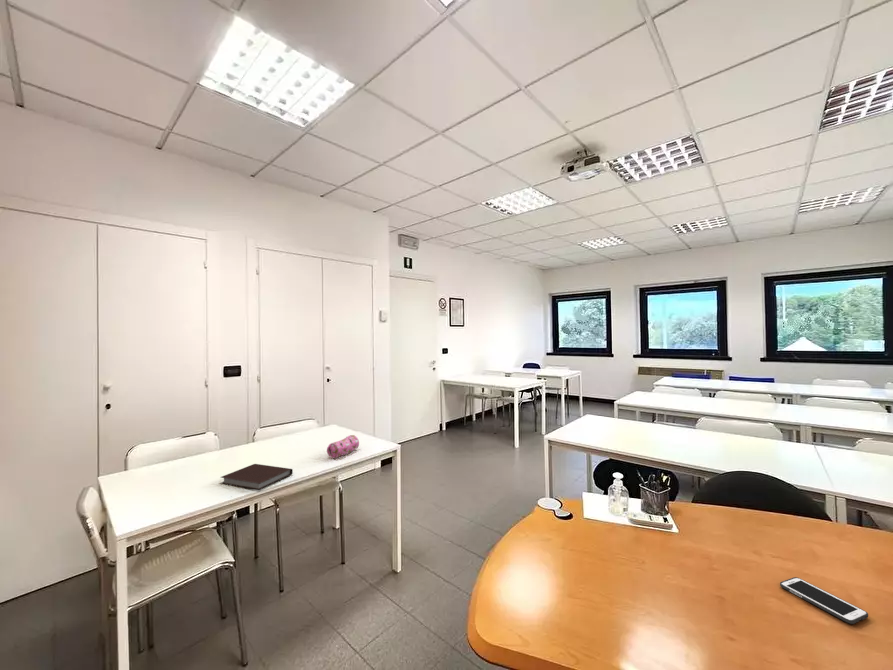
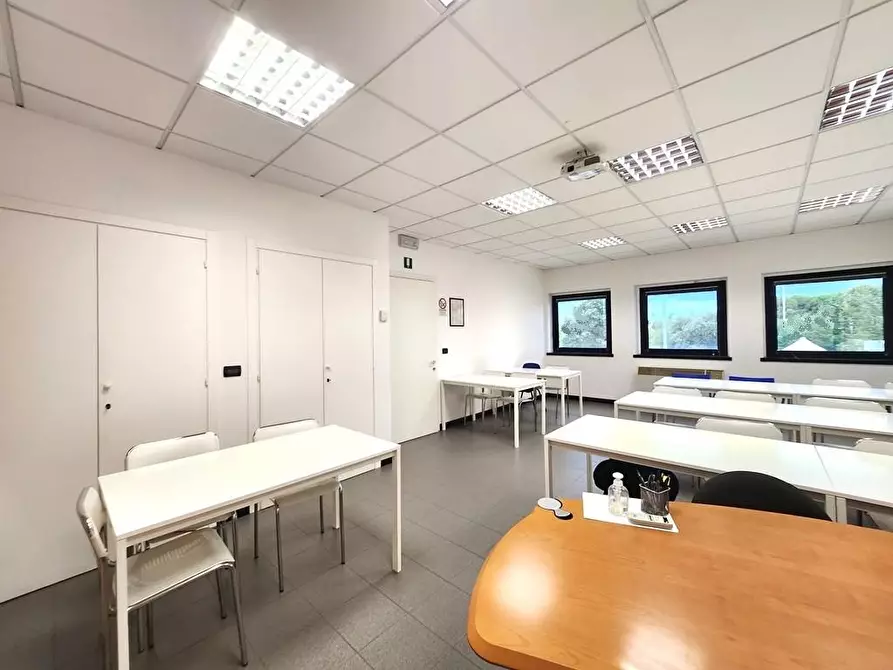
- pencil case [326,434,360,459]
- cell phone [779,576,869,625]
- notebook [220,463,294,491]
